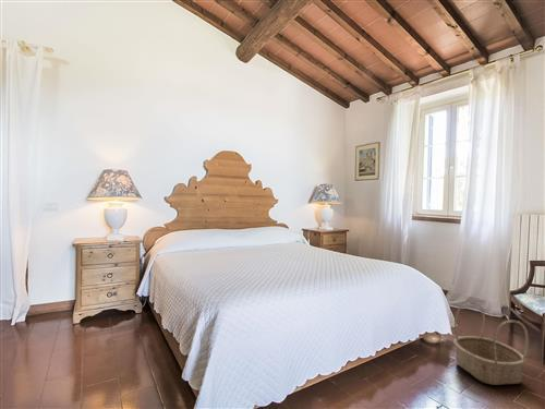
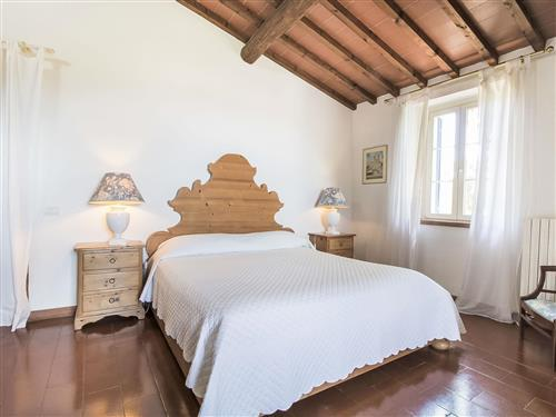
- basket [452,301,529,386]
